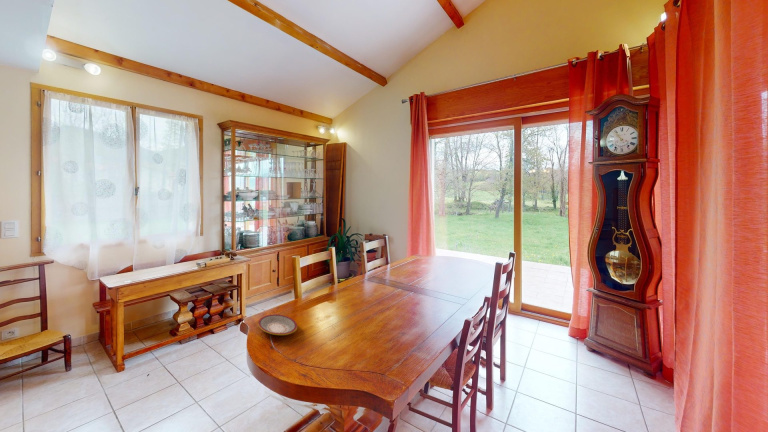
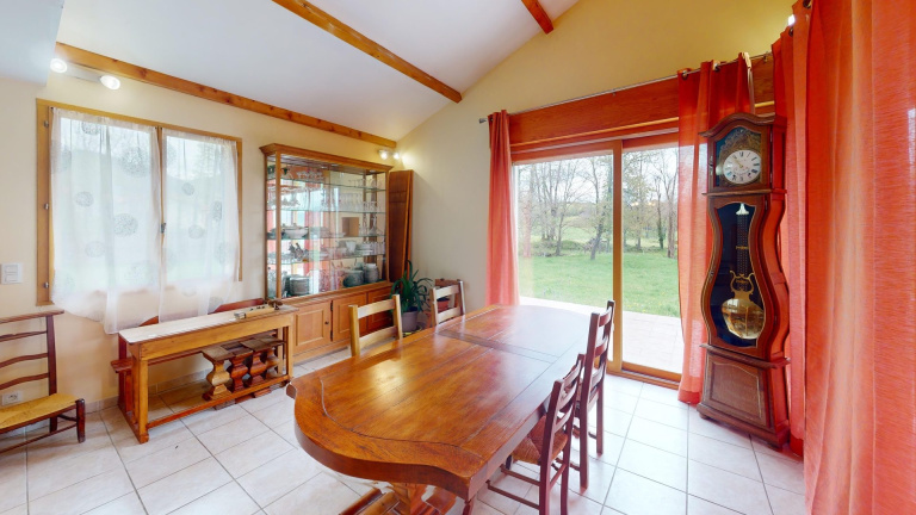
- plate [257,313,298,336]
